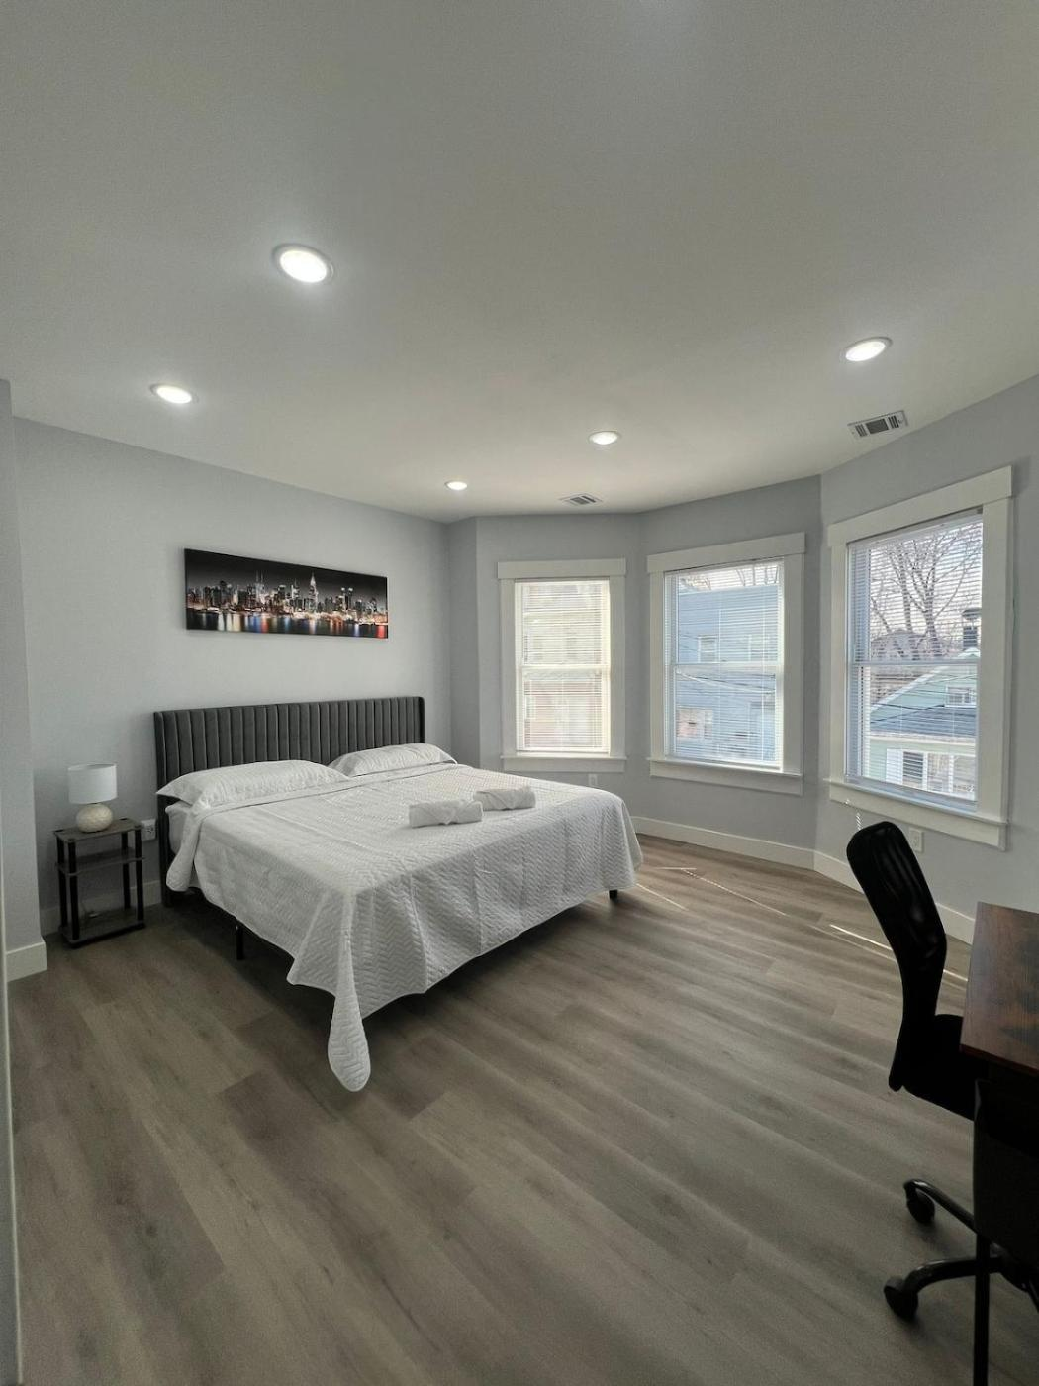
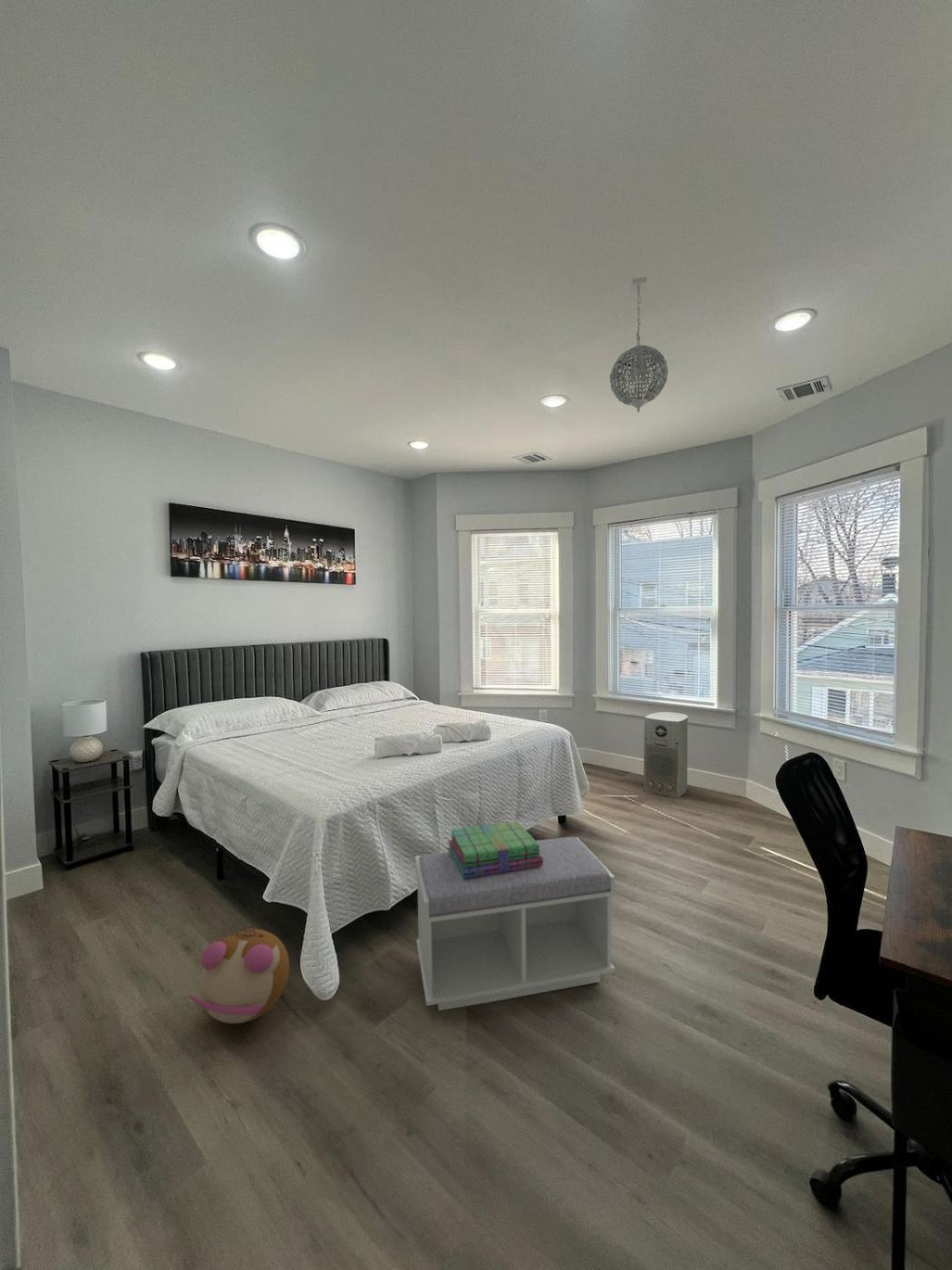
+ air purifier [643,711,688,798]
+ stack of books [447,820,543,879]
+ pendant light [608,277,669,414]
+ plush toy [187,927,290,1024]
+ bench [414,835,616,1011]
